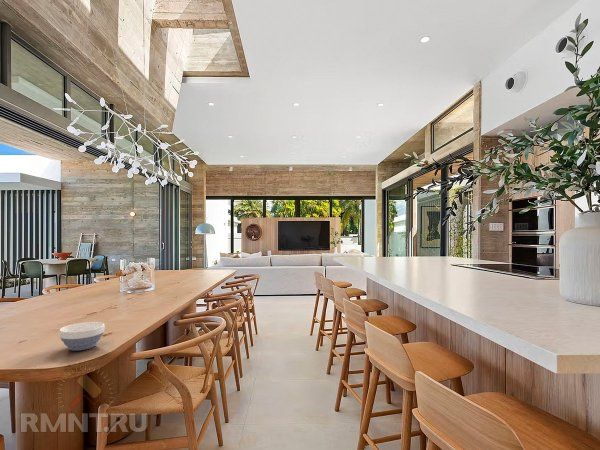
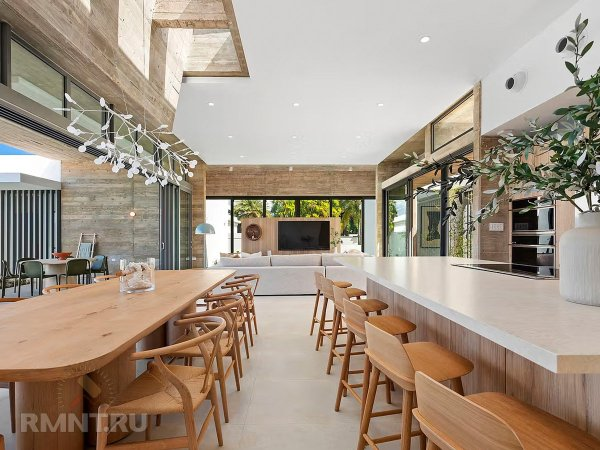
- bowl [58,321,106,352]
